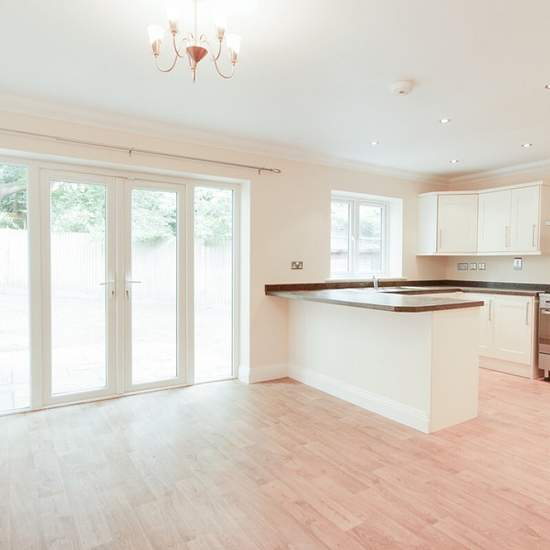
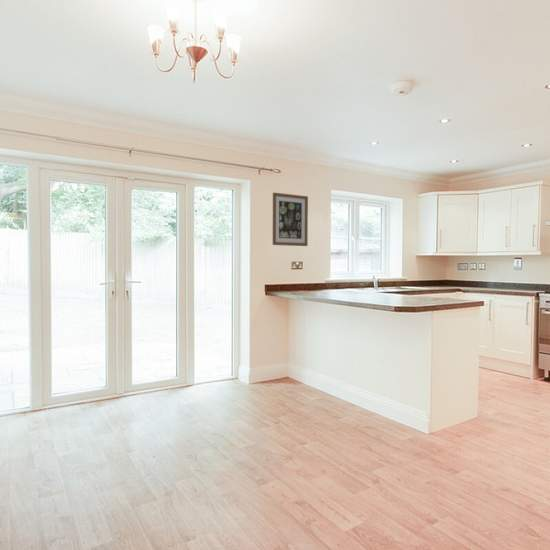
+ wall art [272,192,309,247]
